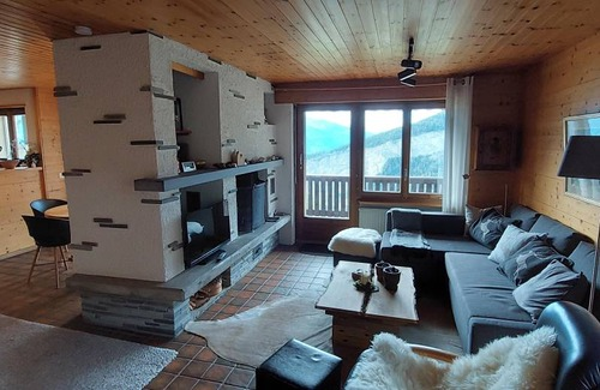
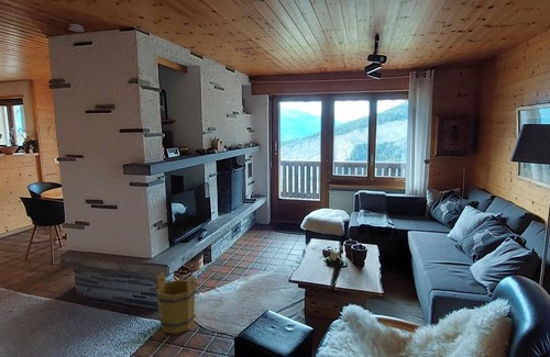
+ bucket [155,271,199,335]
